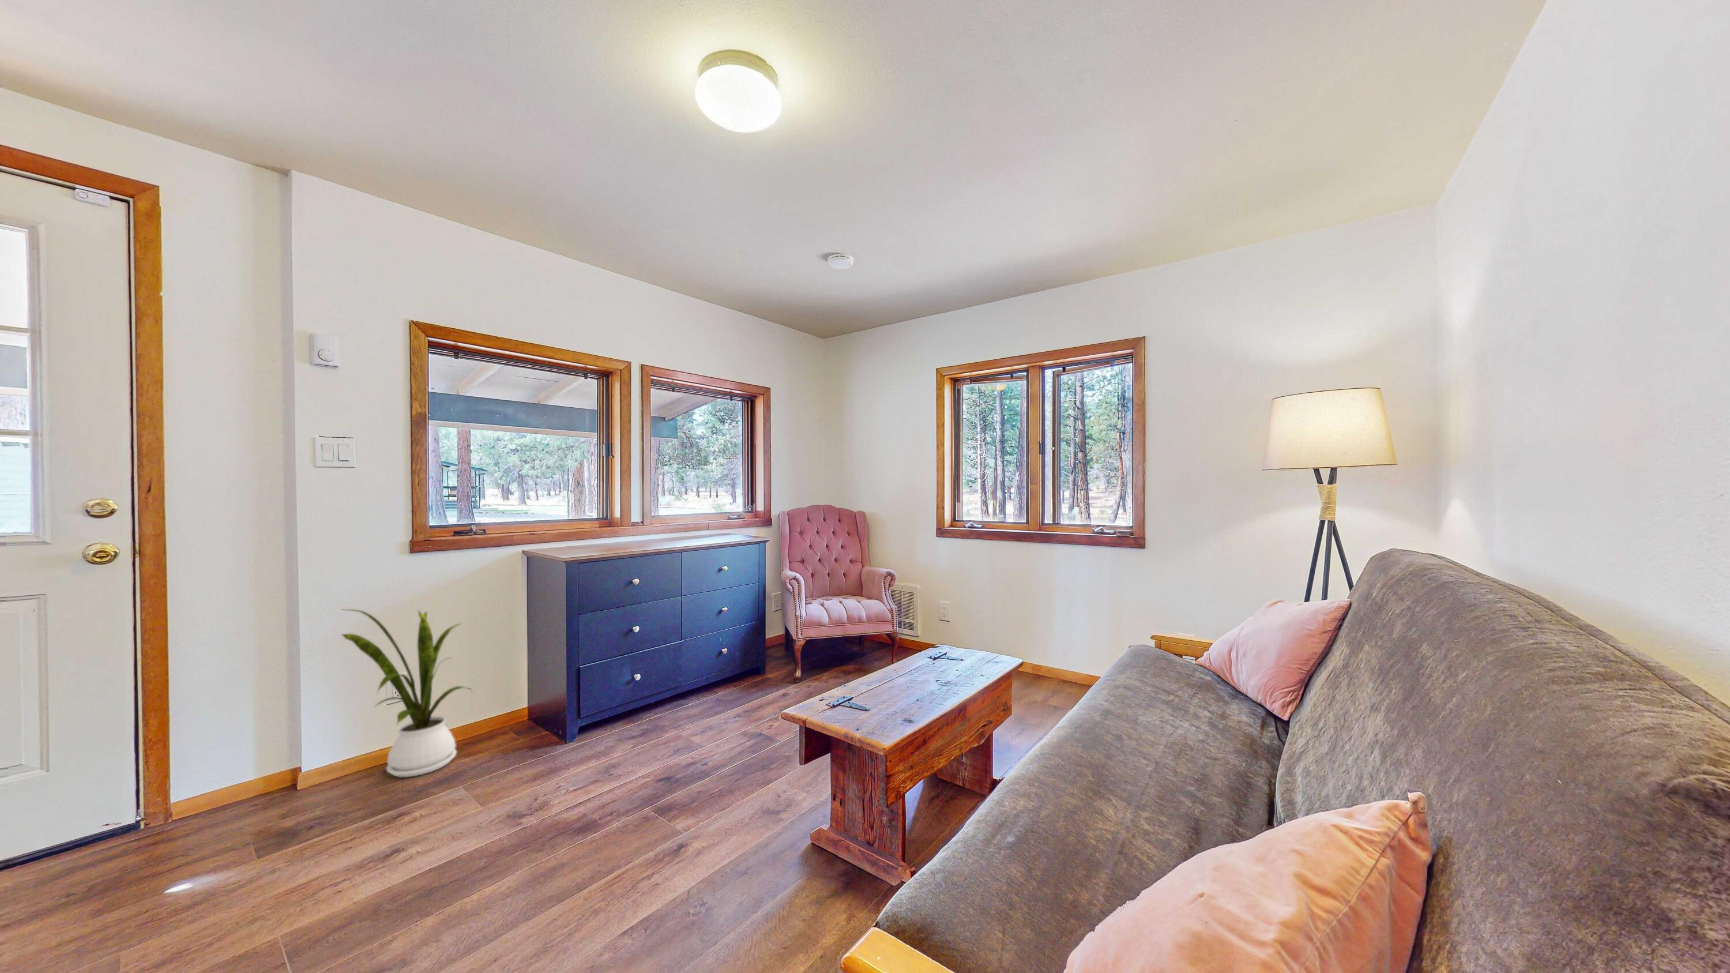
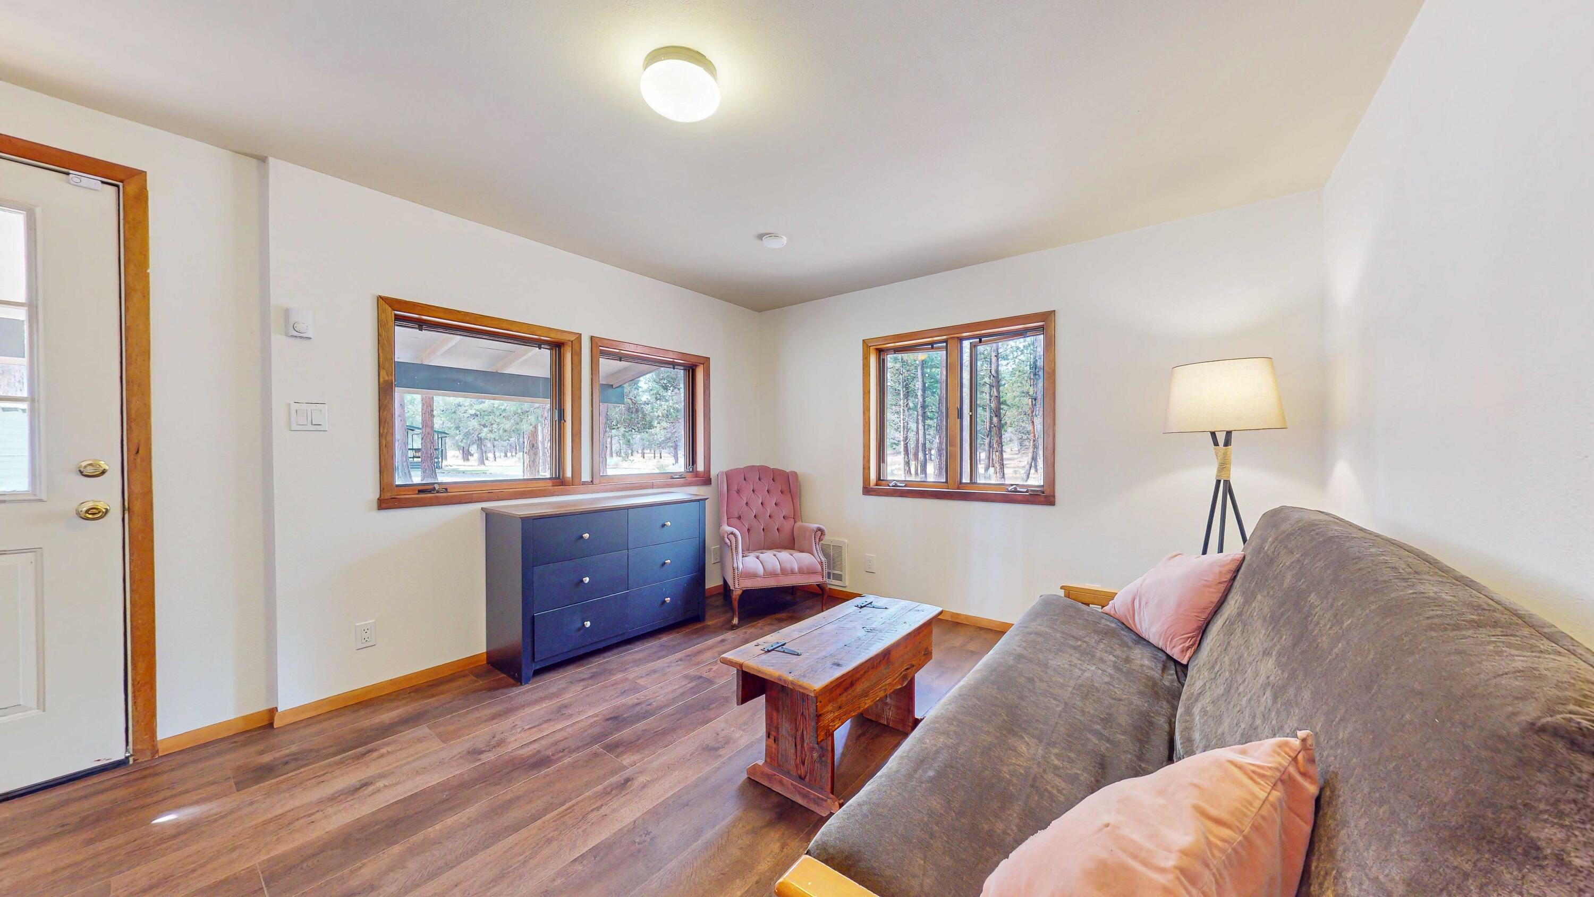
- house plant [341,608,473,777]
